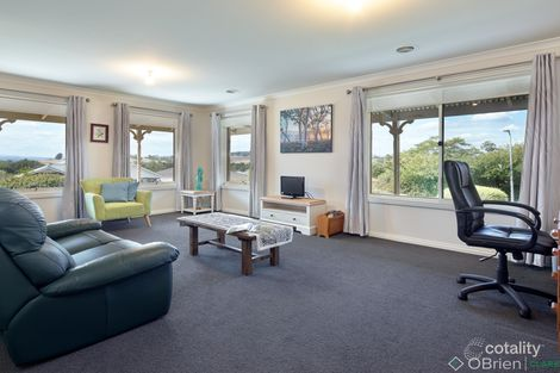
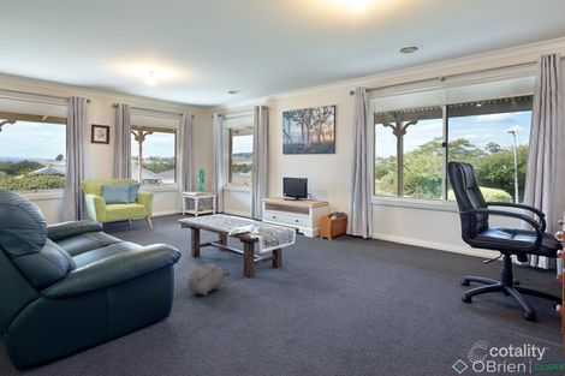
+ plush toy [186,262,231,297]
